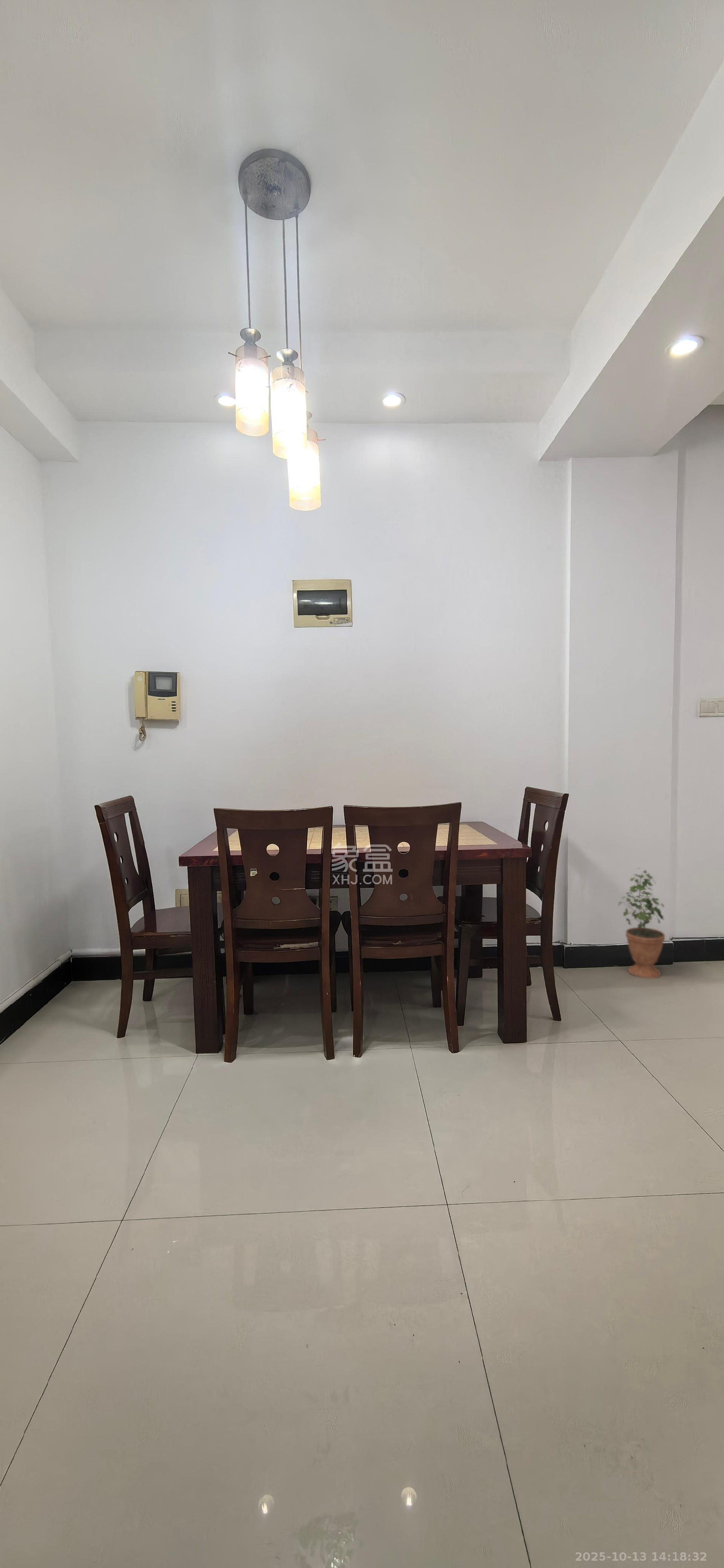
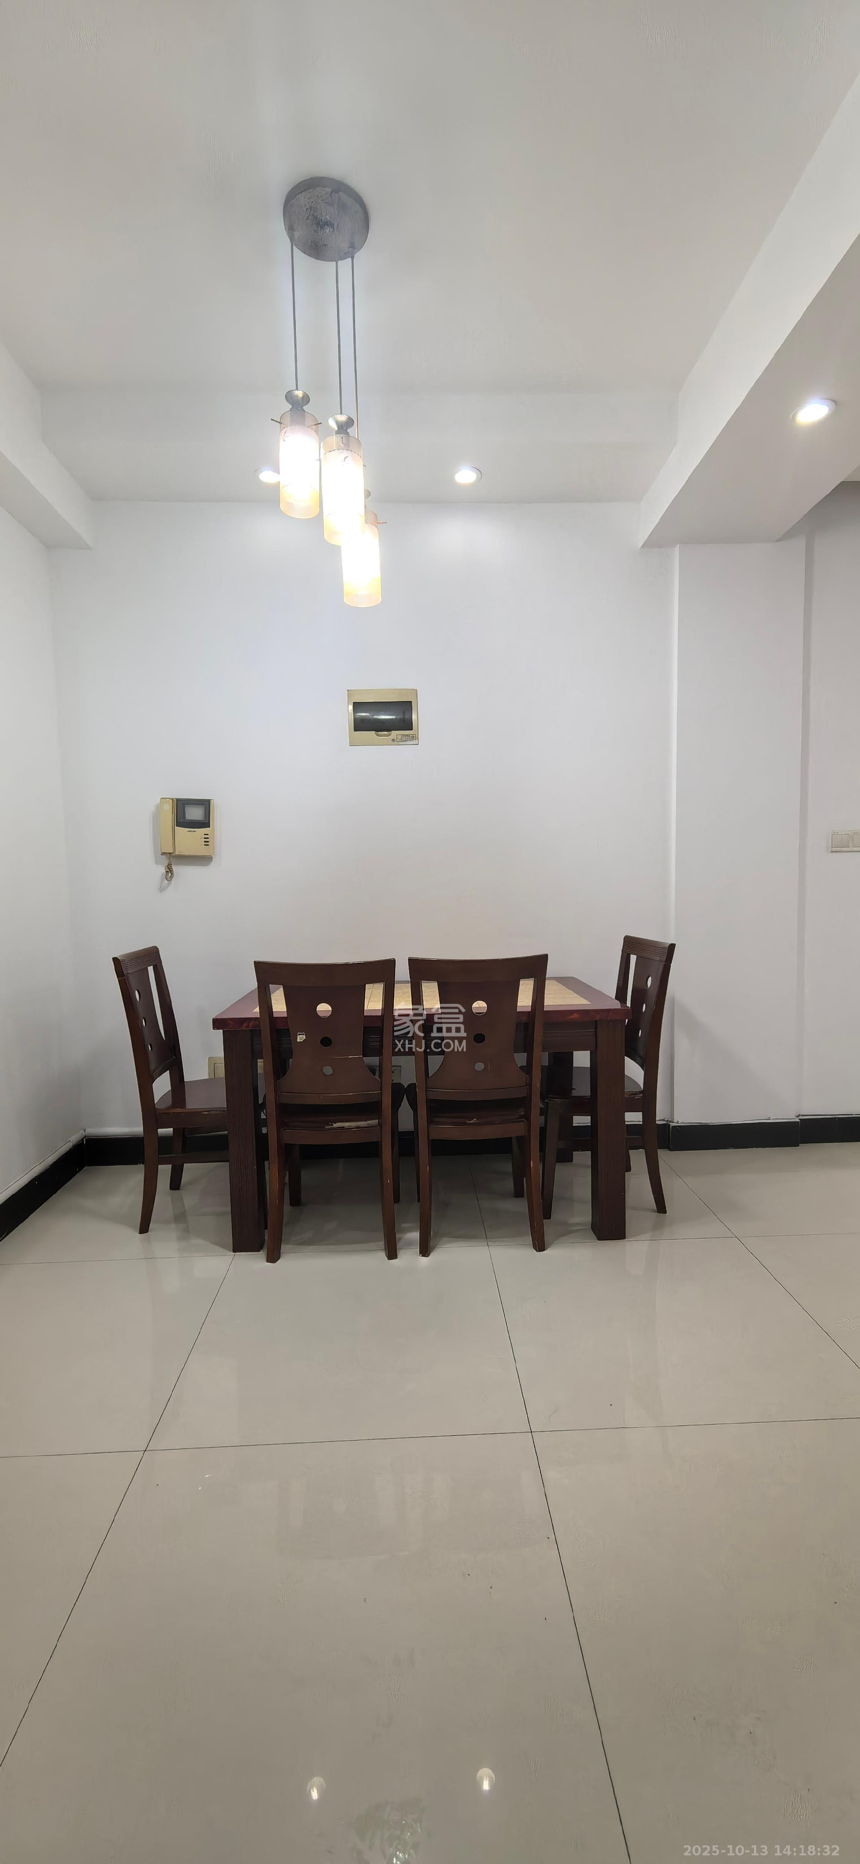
- potted plant [618,867,665,979]
